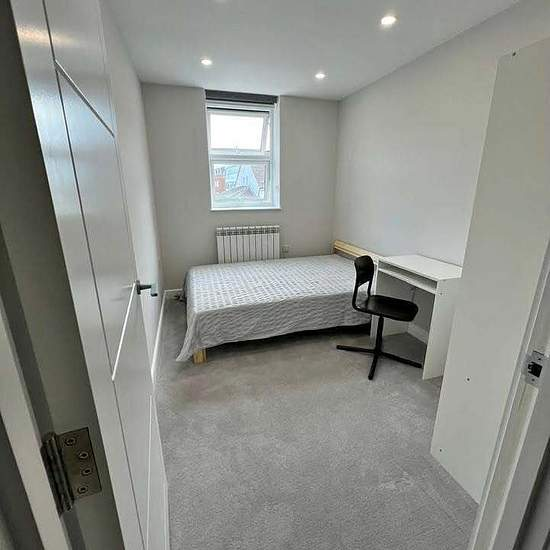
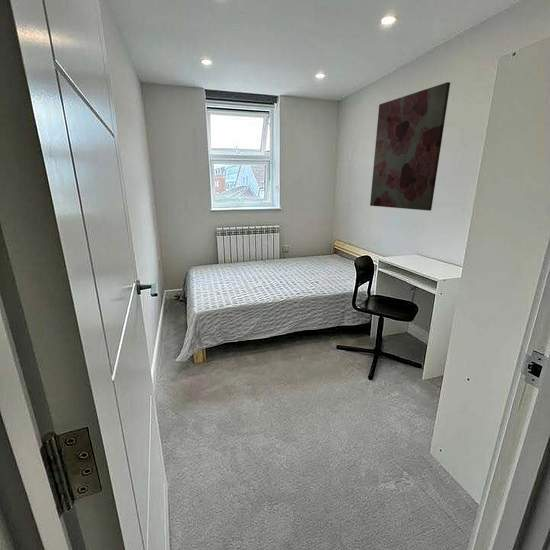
+ wall art [369,81,451,212]
